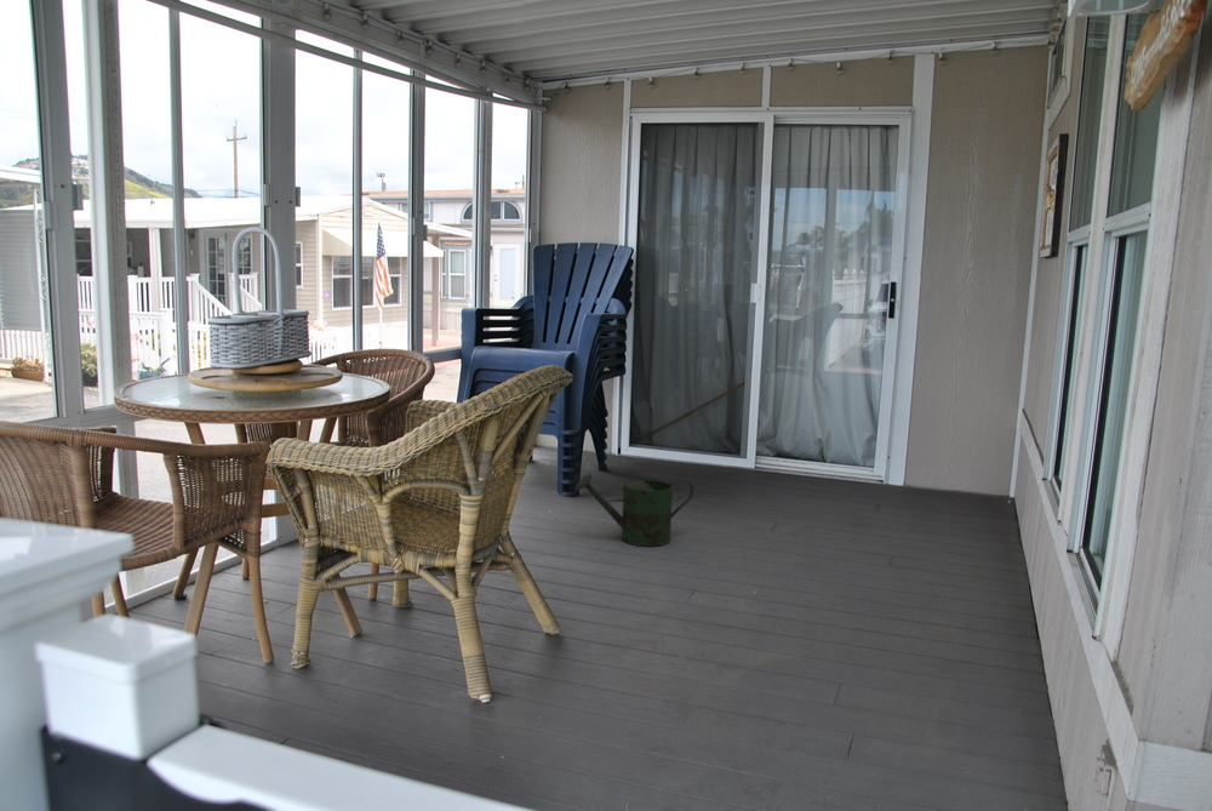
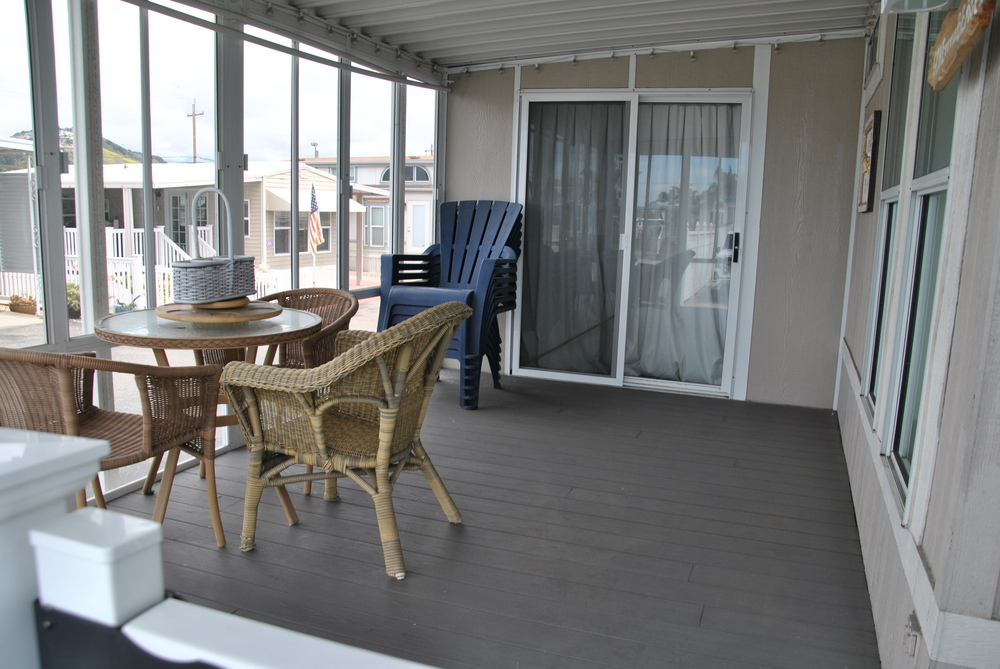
- watering can [574,473,694,548]
